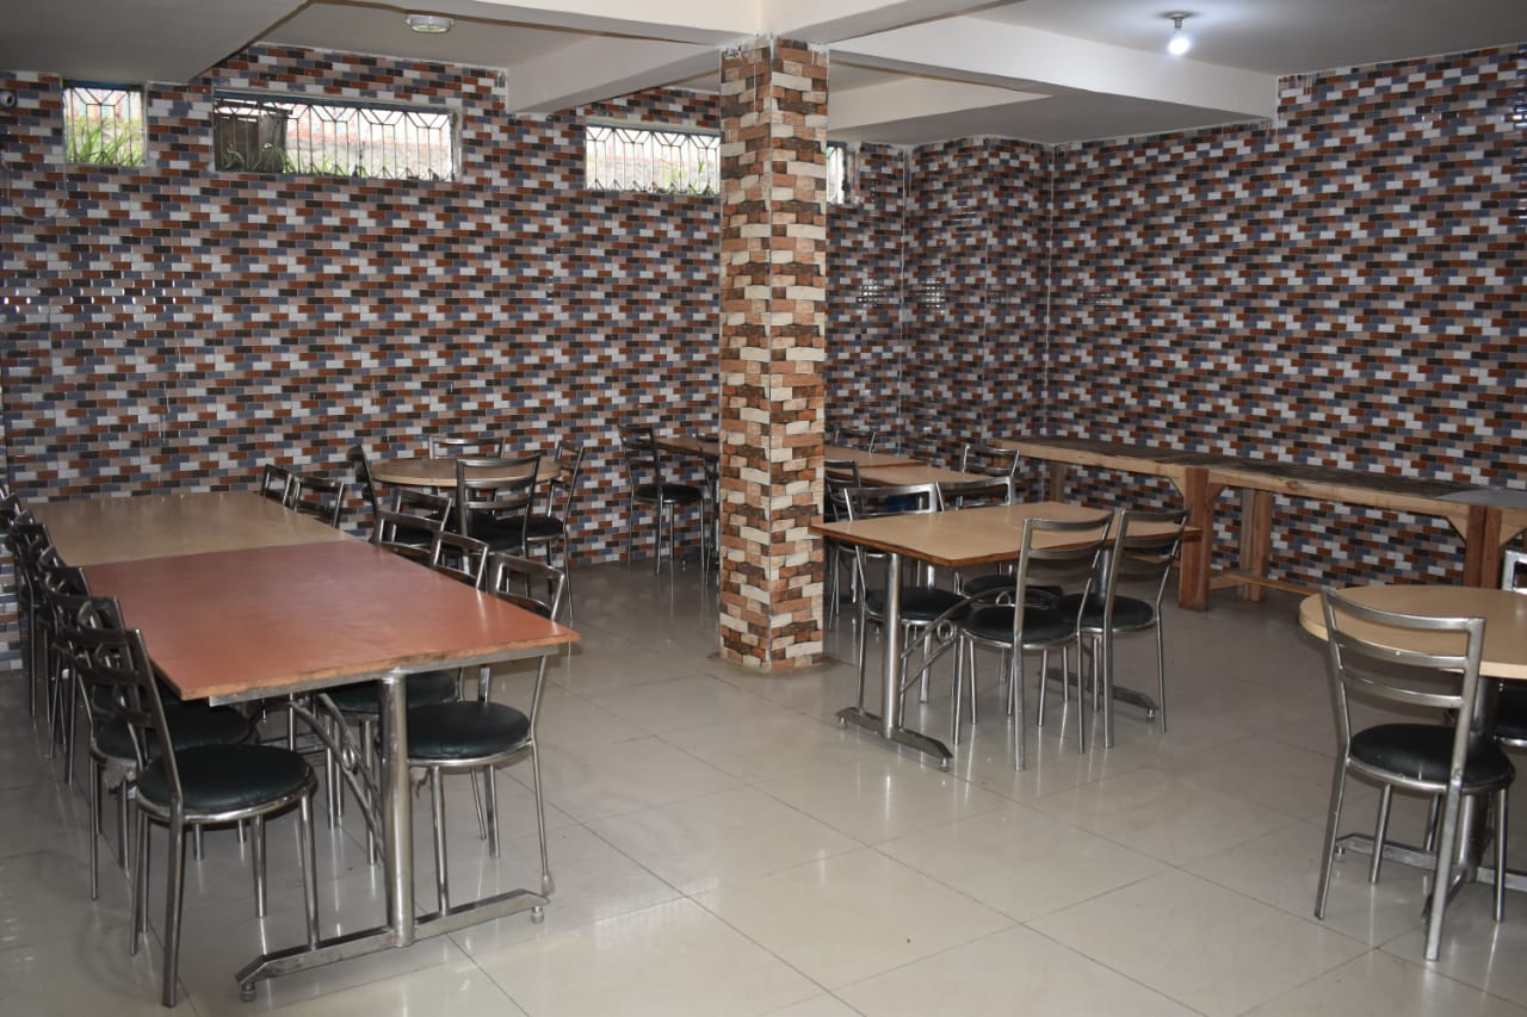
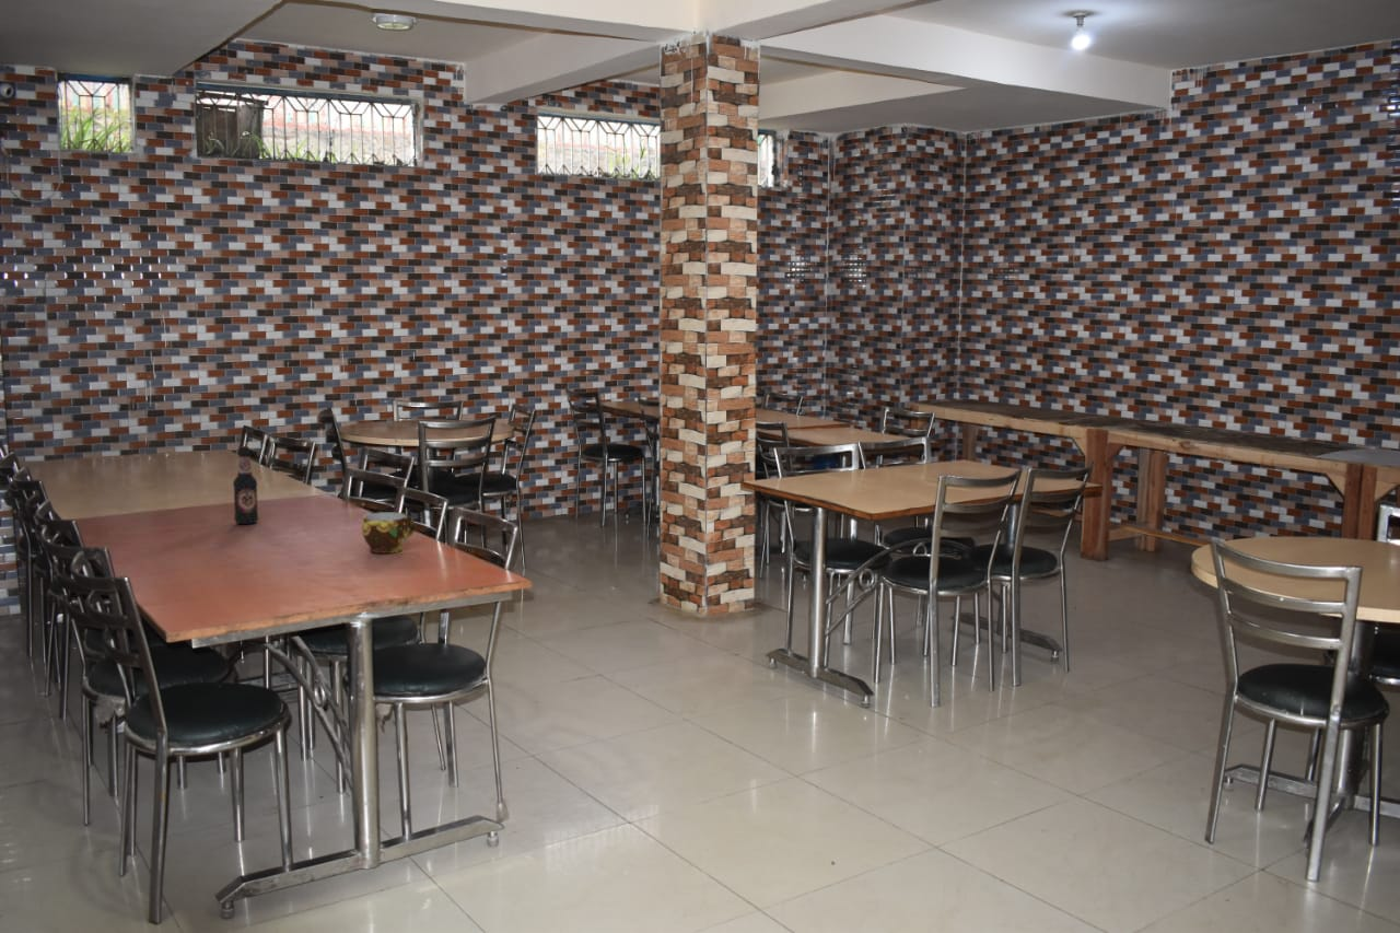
+ cup [361,511,417,555]
+ bottle [232,445,259,525]
